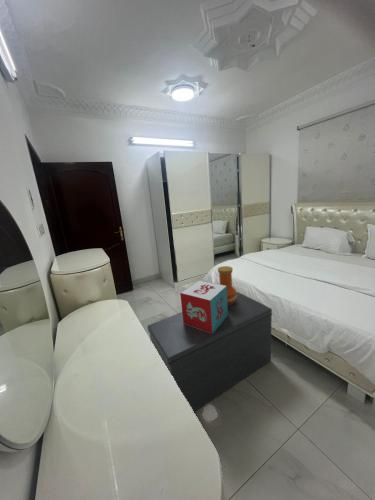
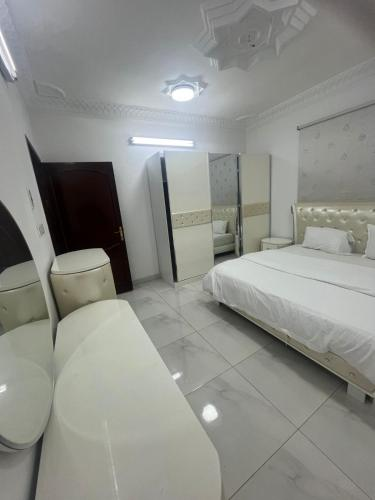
- bench [146,291,273,412]
- decorative box [179,279,228,333]
- vase [217,265,237,305]
